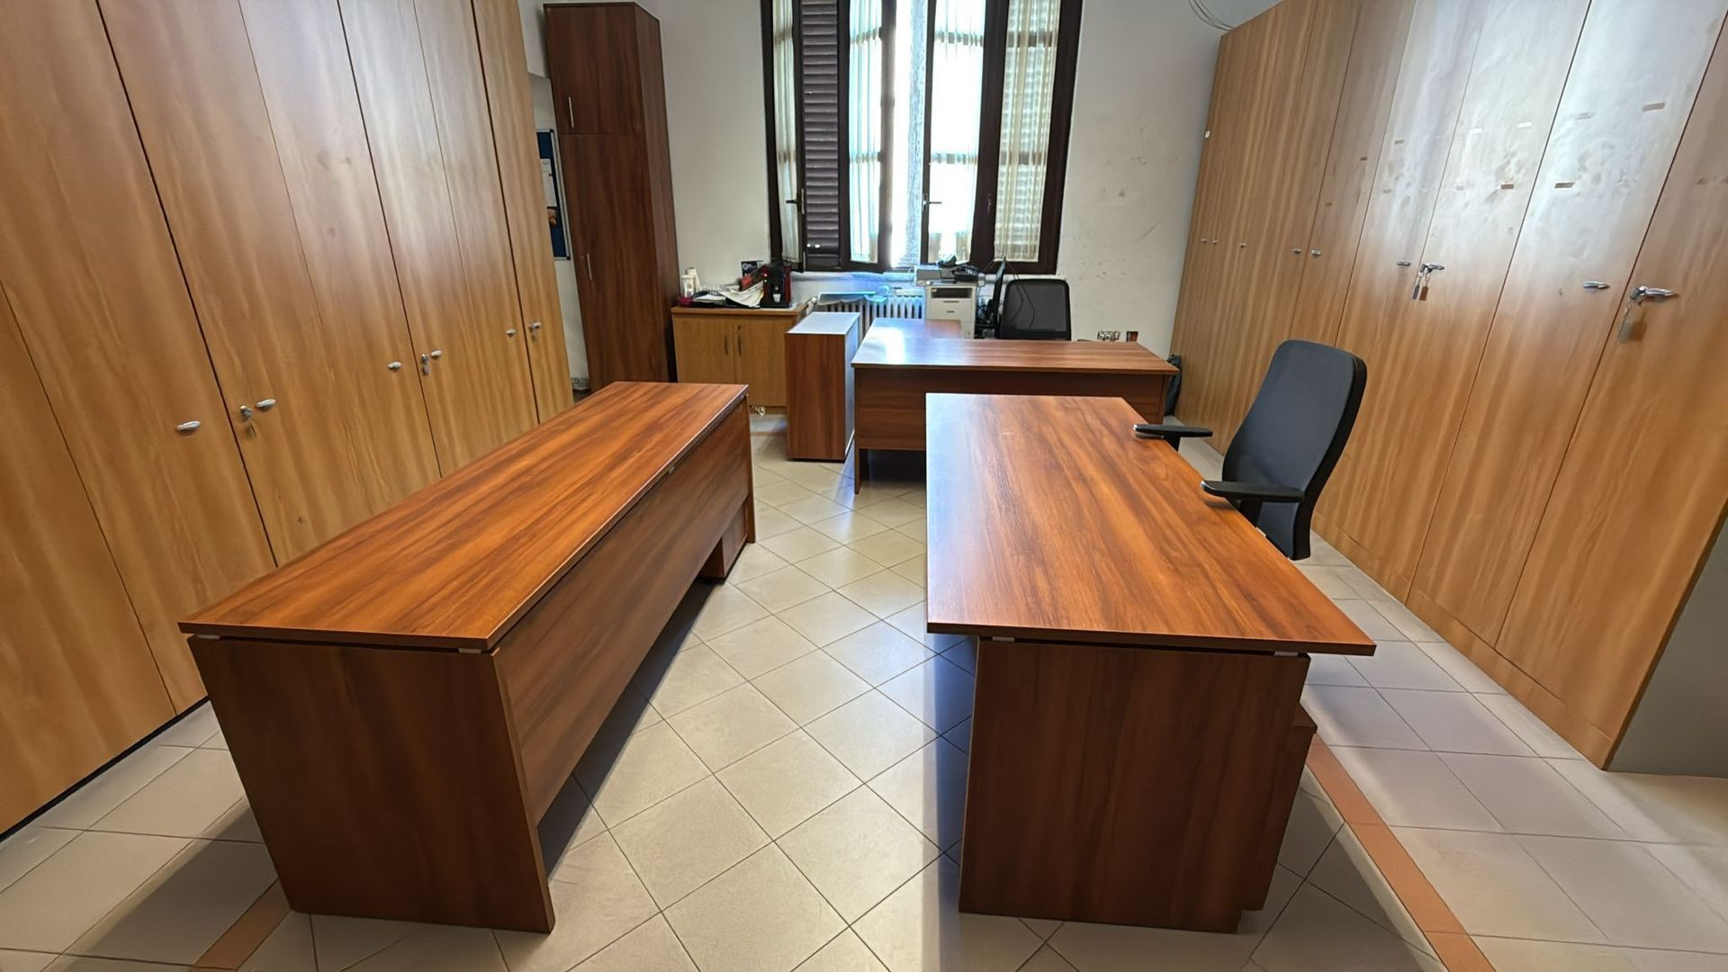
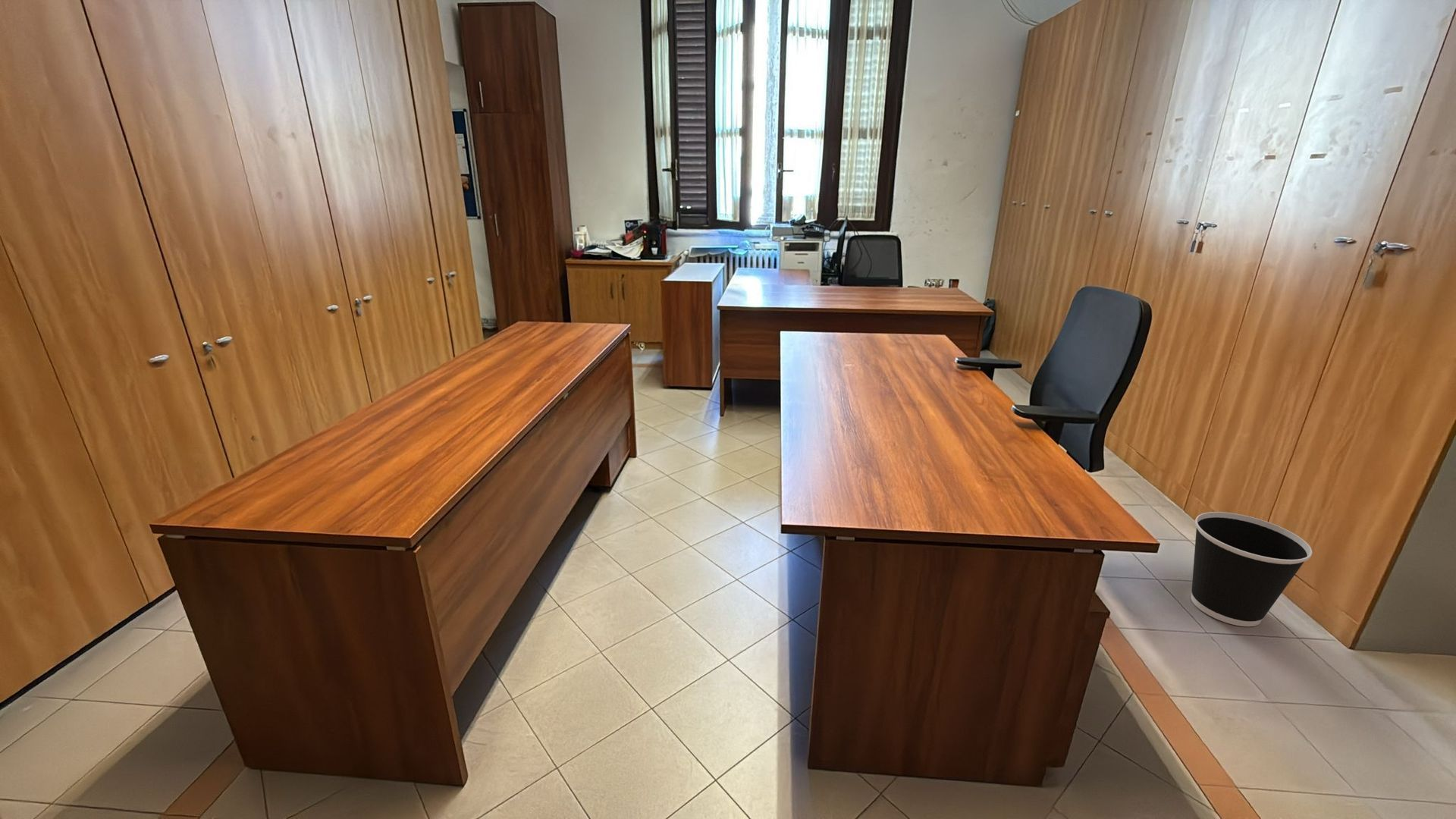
+ wastebasket [1191,511,1313,627]
